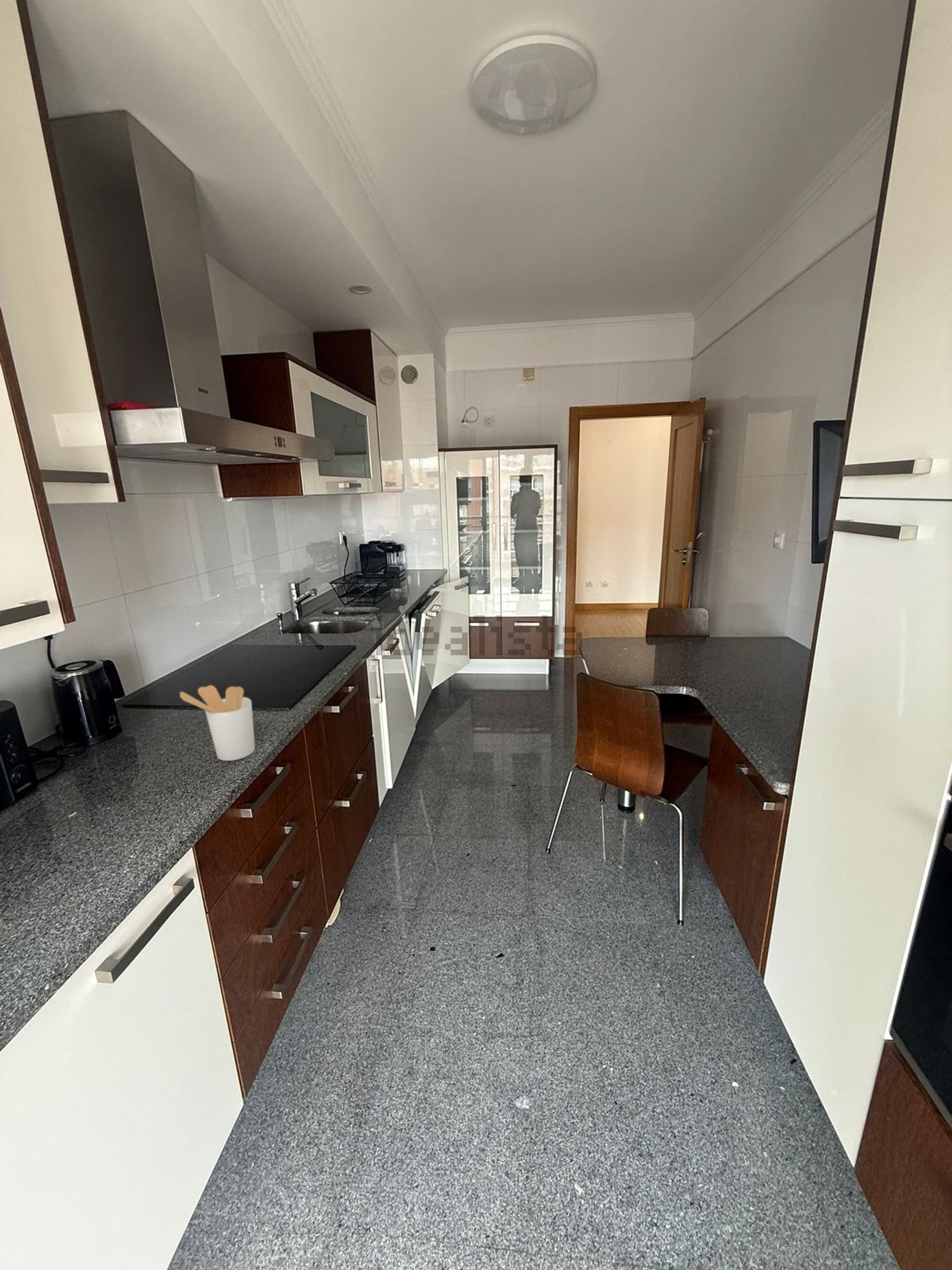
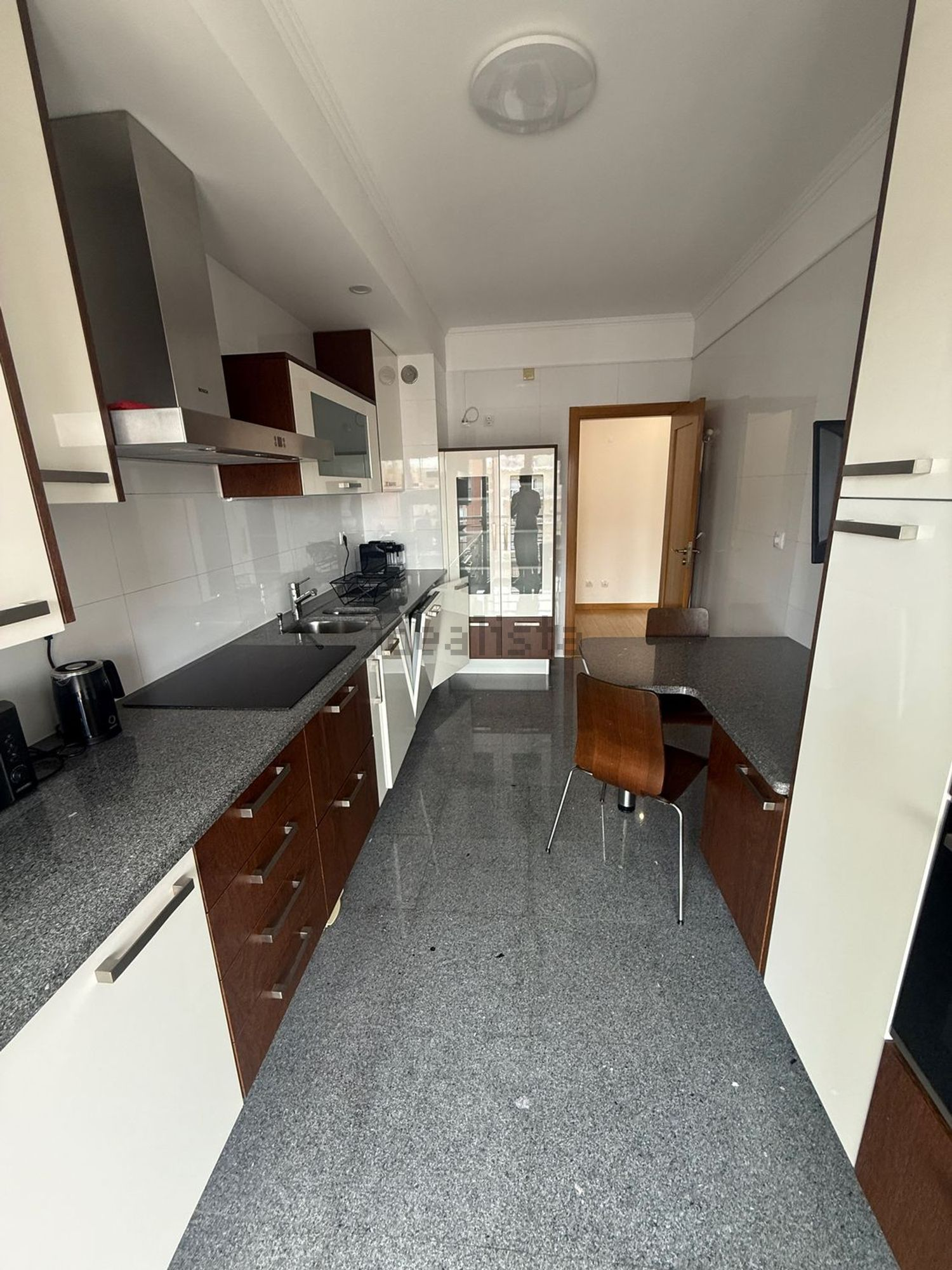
- utensil holder [179,685,256,761]
